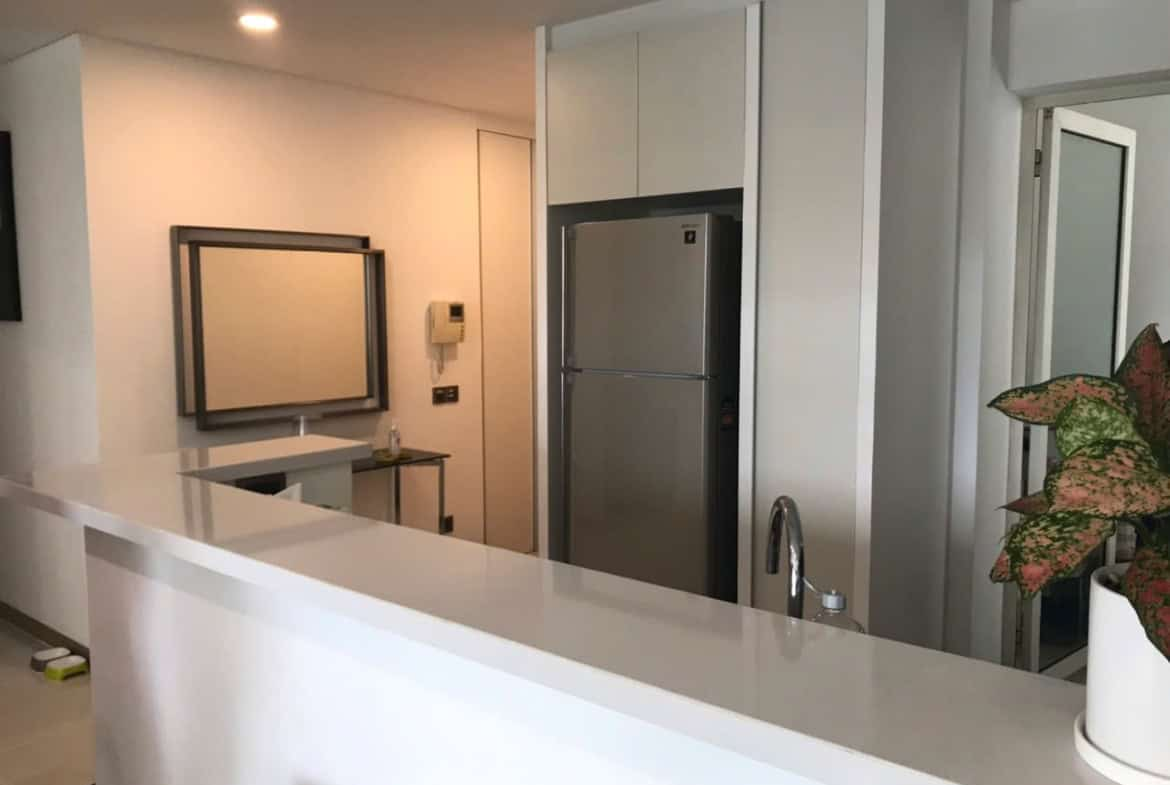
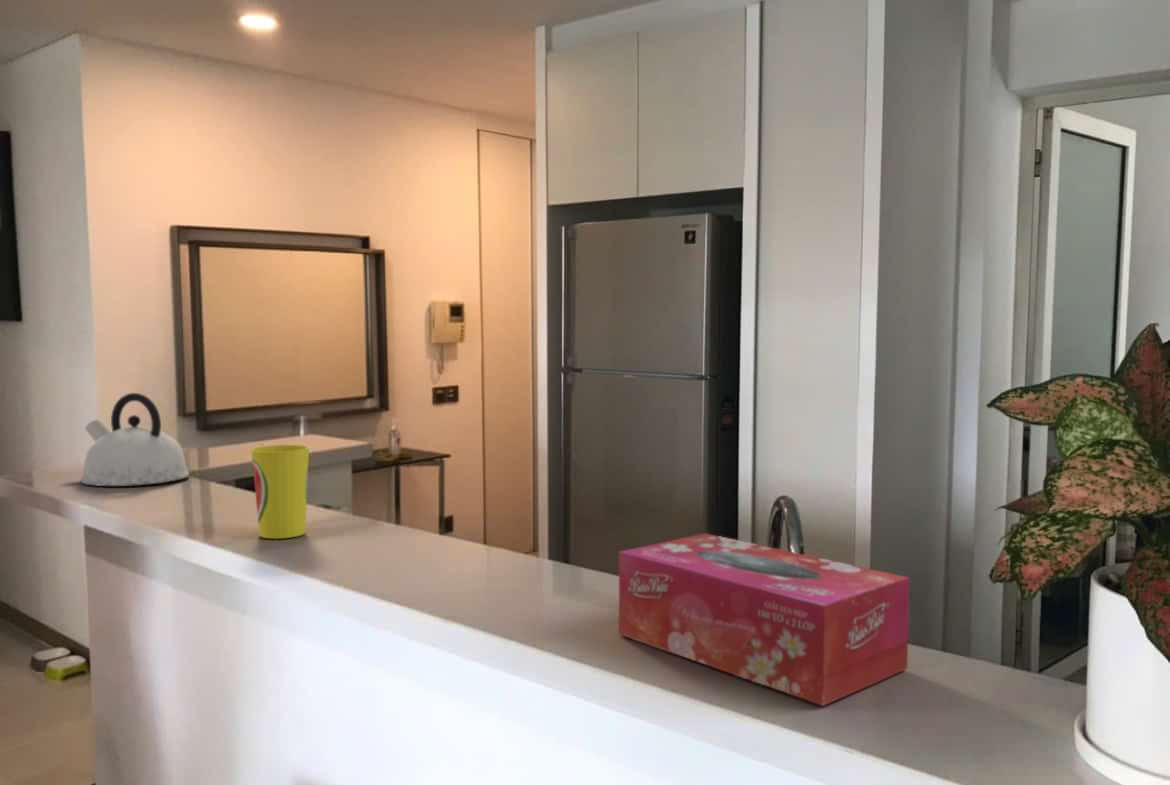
+ kettle [80,392,190,487]
+ cup [250,444,310,540]
+ tissue box [618,532,911,707]
